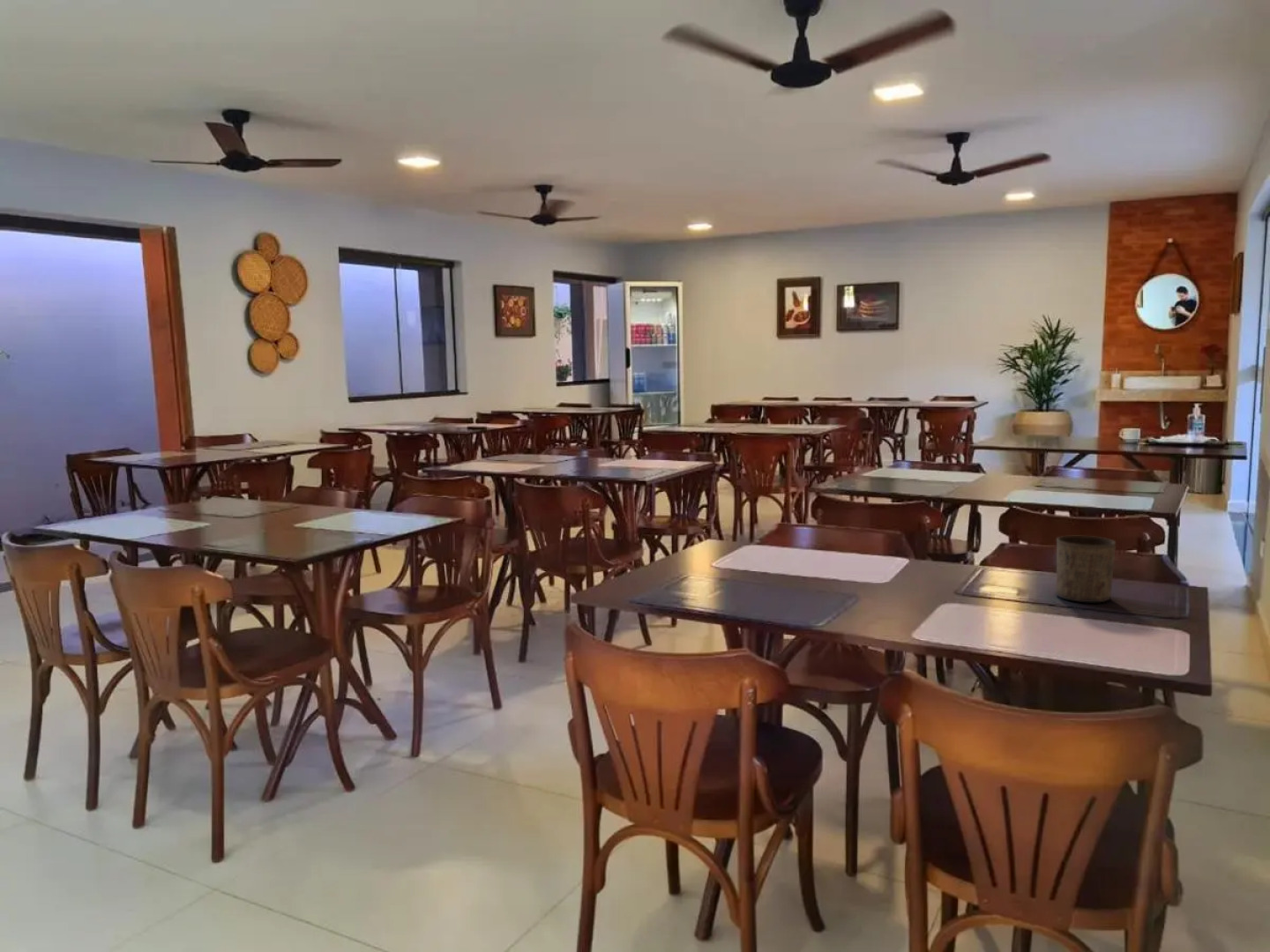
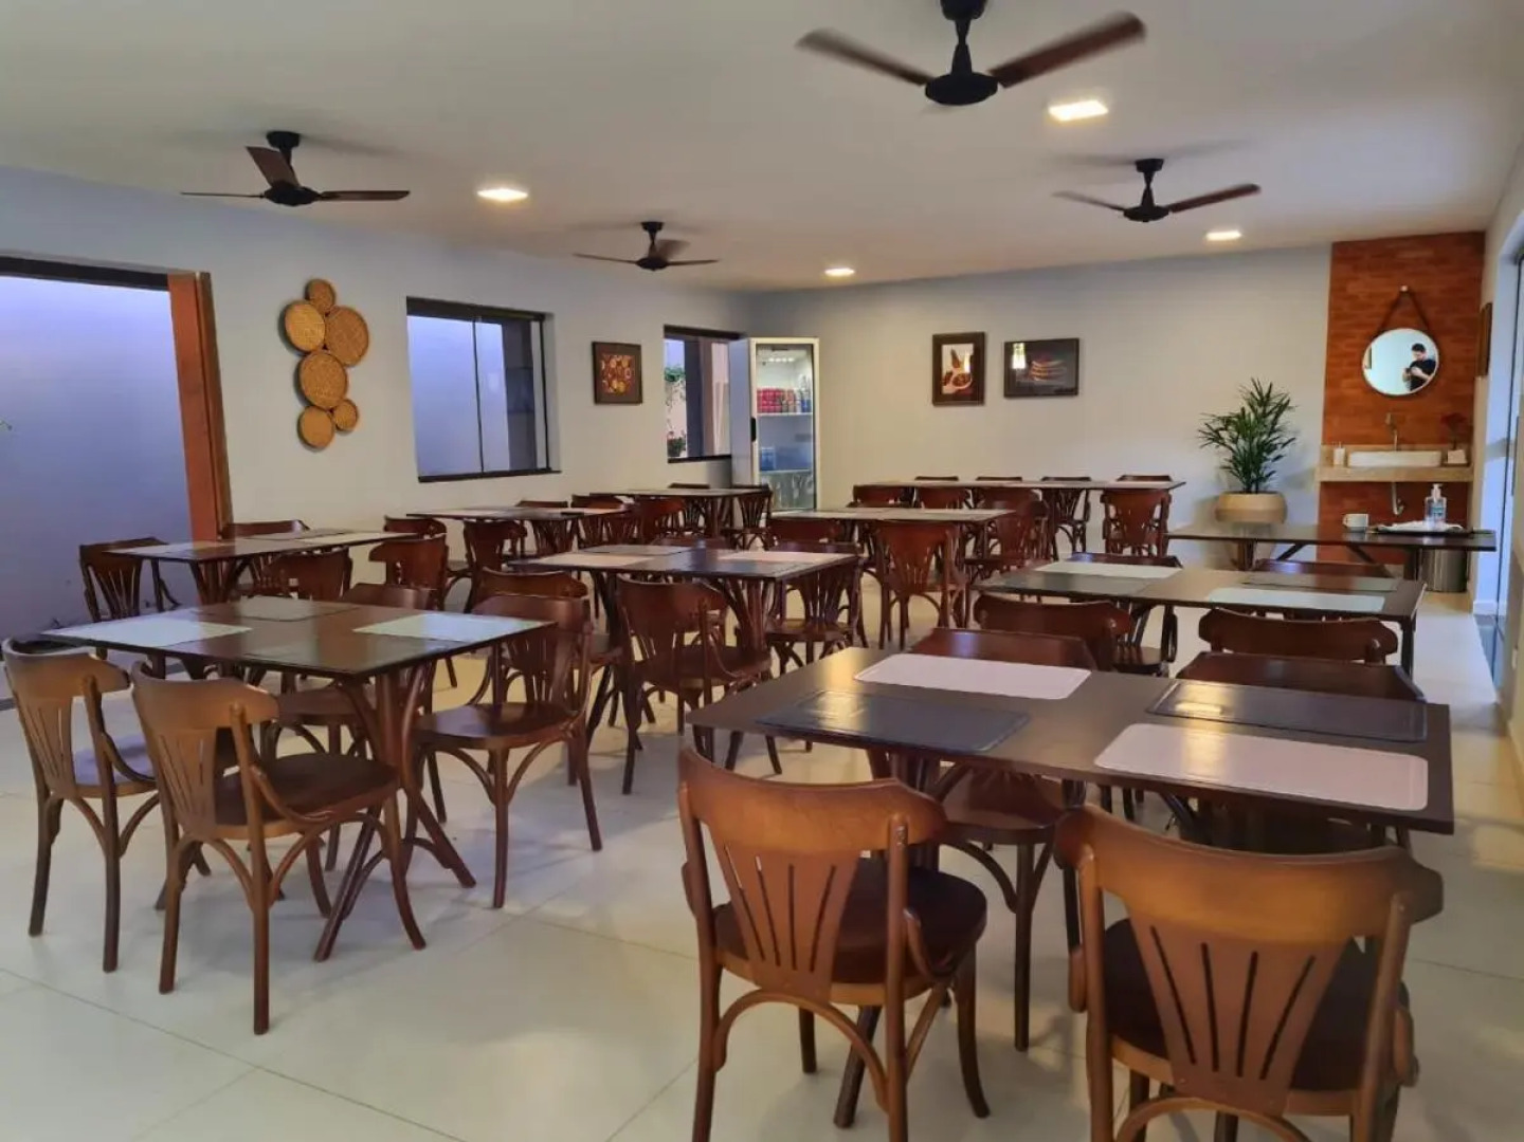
- cup [1055,535,1117,604]
